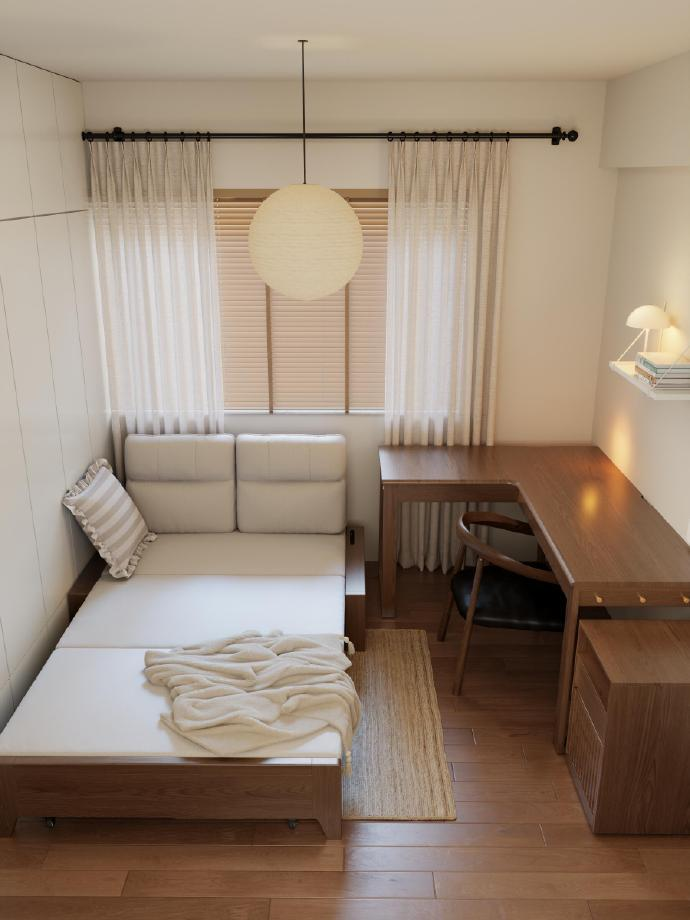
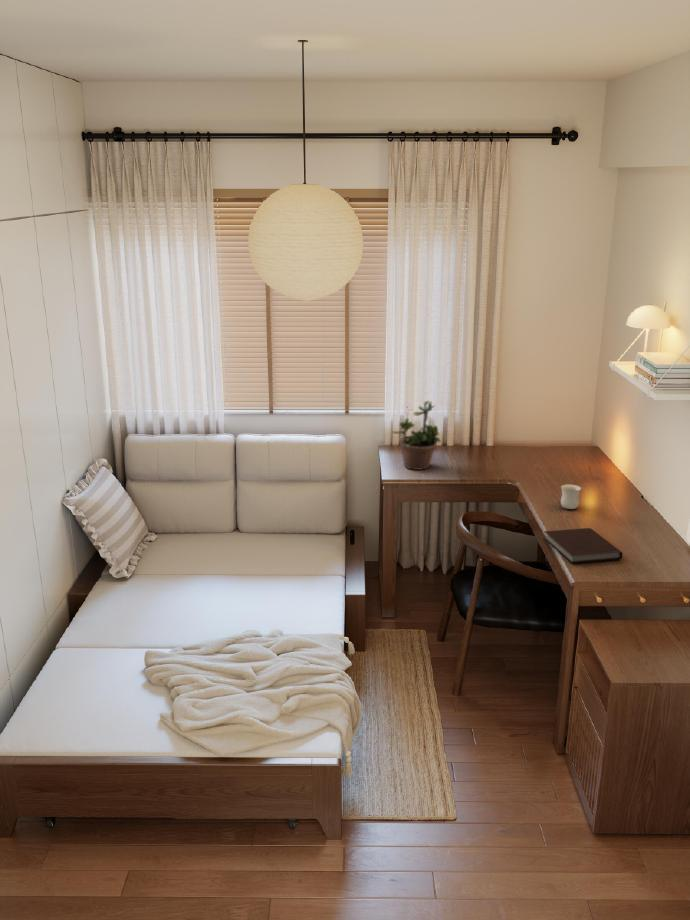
+ potted plant [391,395,442,471]
+ mug [560,484,582,510]
+ notebook [543,527,623,564]
